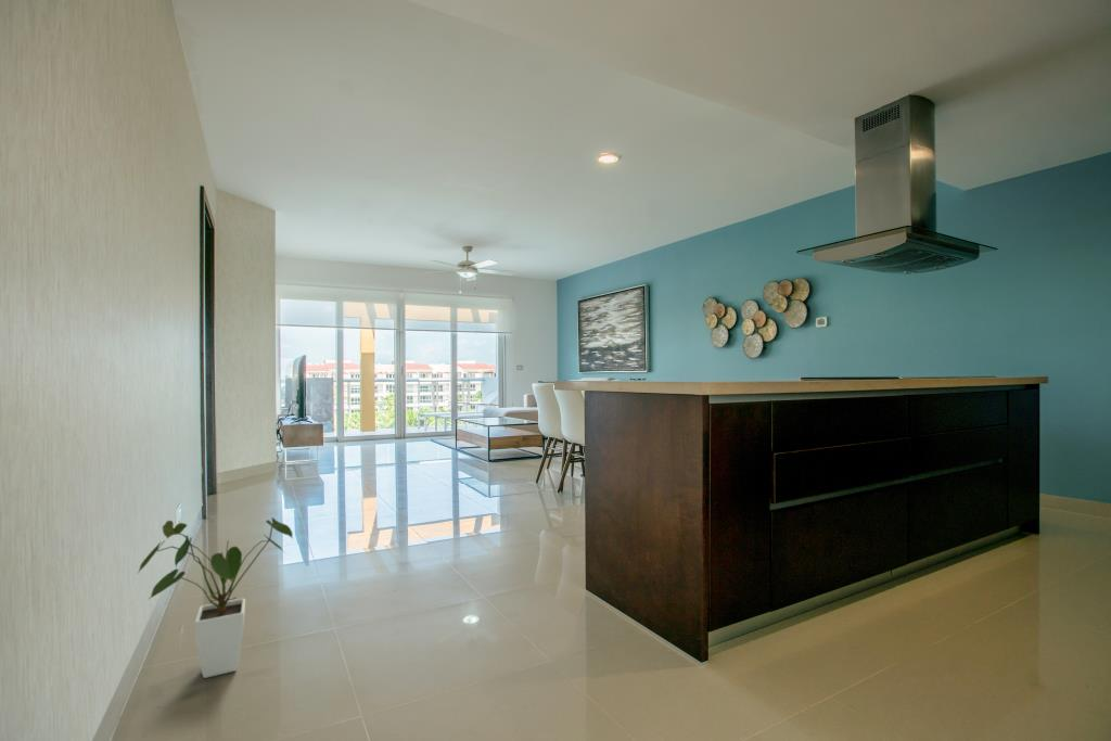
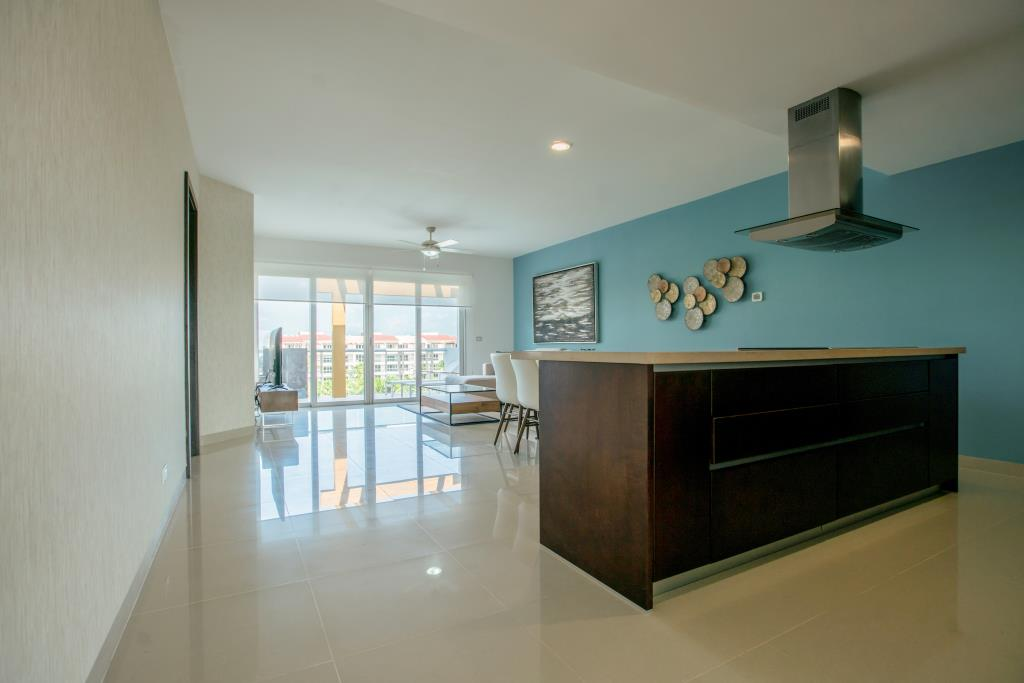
- house plant [138,516,294,679]
